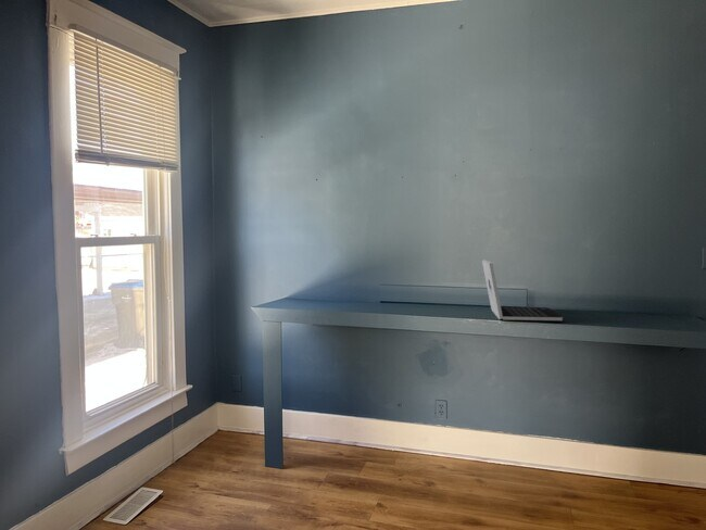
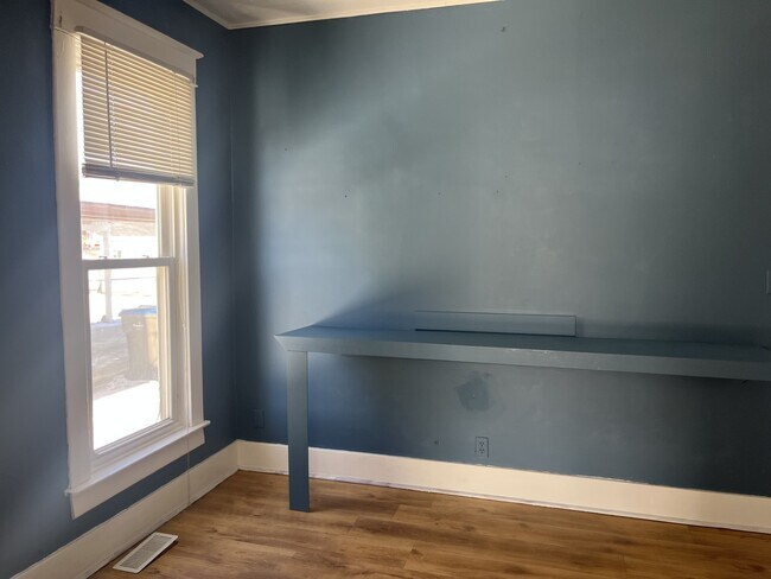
- laptop [481,258,564,321]
